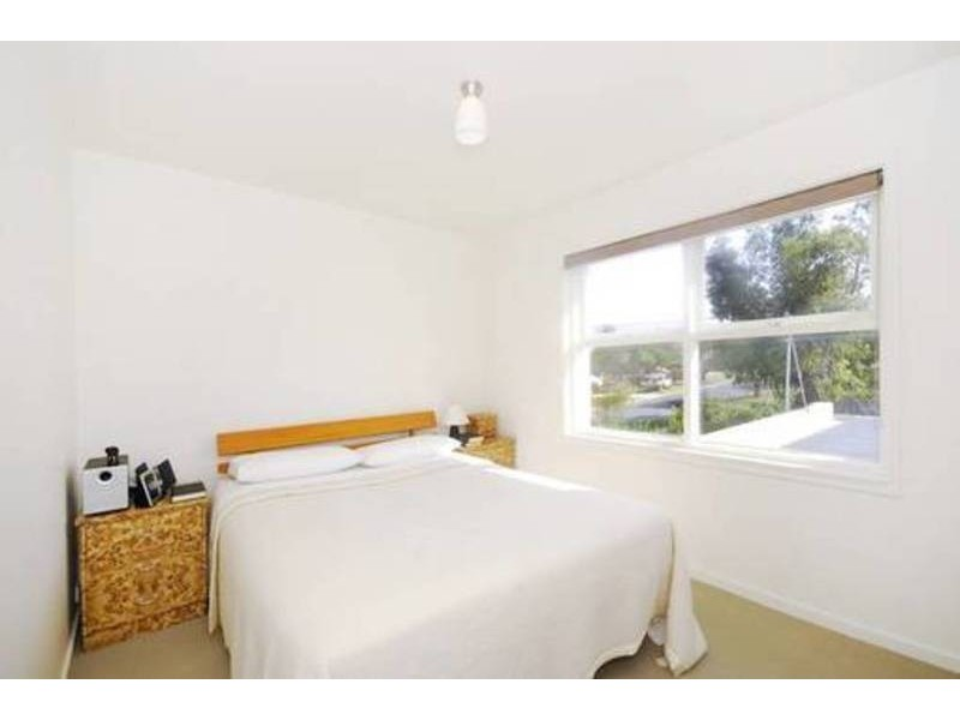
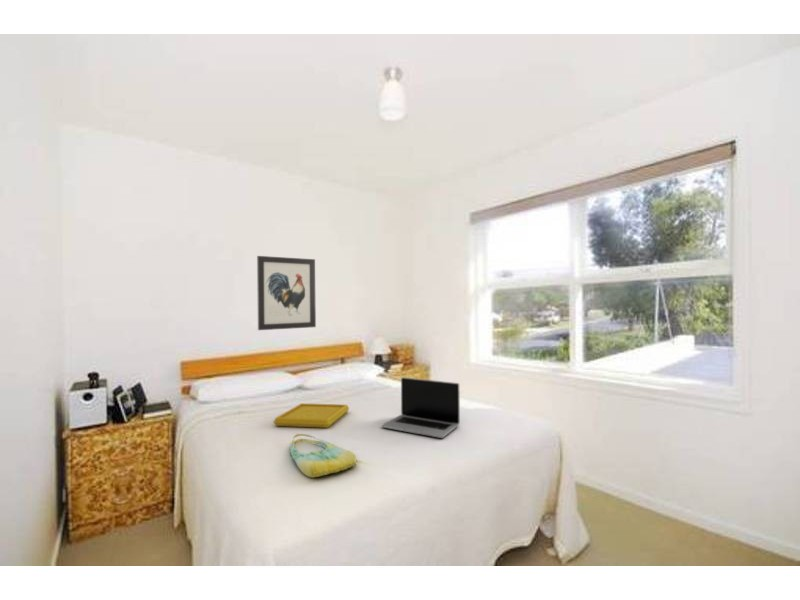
+ wall art [256,255,317,331]
+ laptop [380,376,461,439]
+ serving tray [273,402,350,429]
+ tote bag [289,433,357,479]
